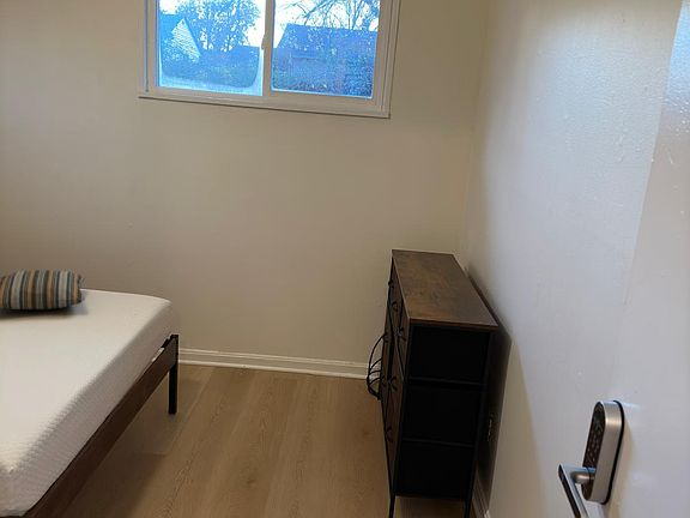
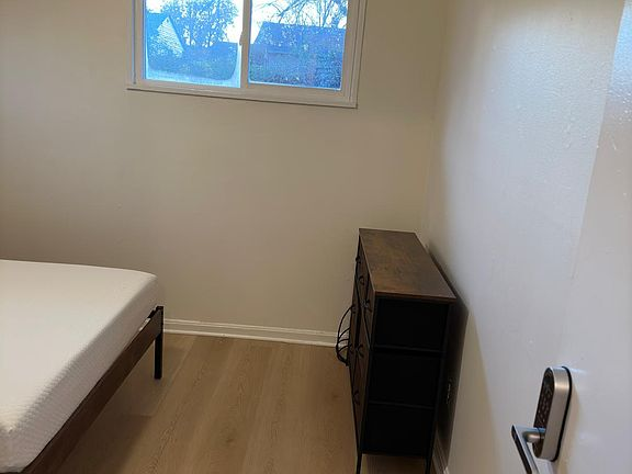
- pillow [0,269,86,311]
